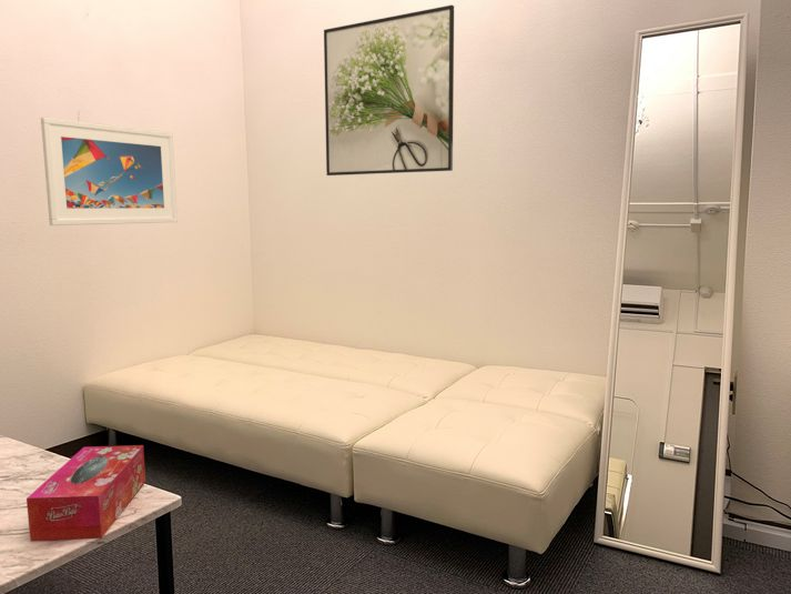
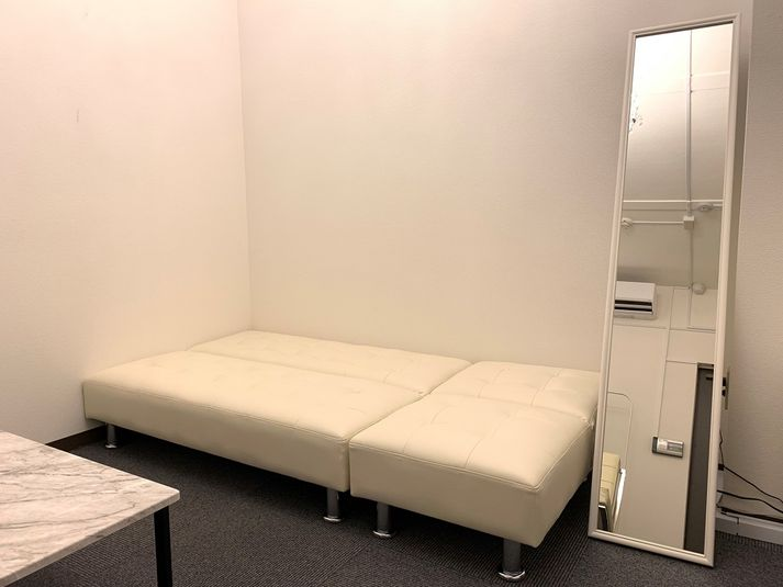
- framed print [323,4,455,177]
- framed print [40,117,179,226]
- tissue box [26,444,146,542]
